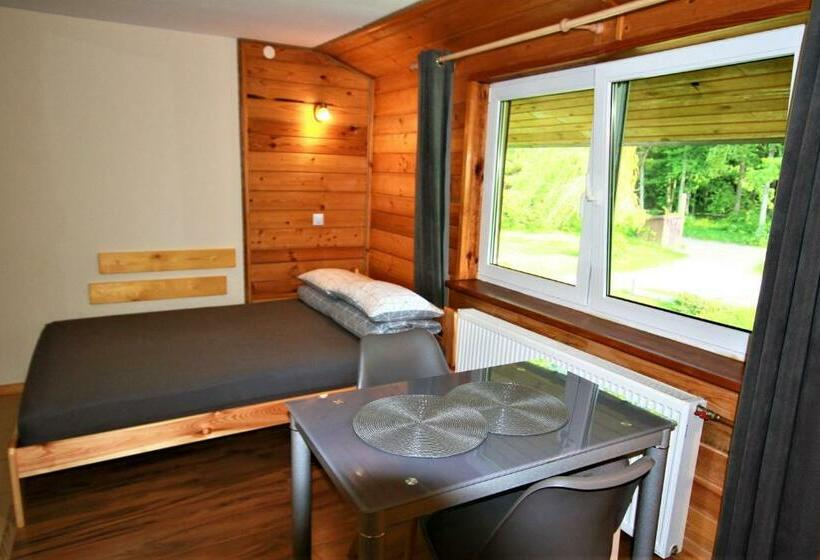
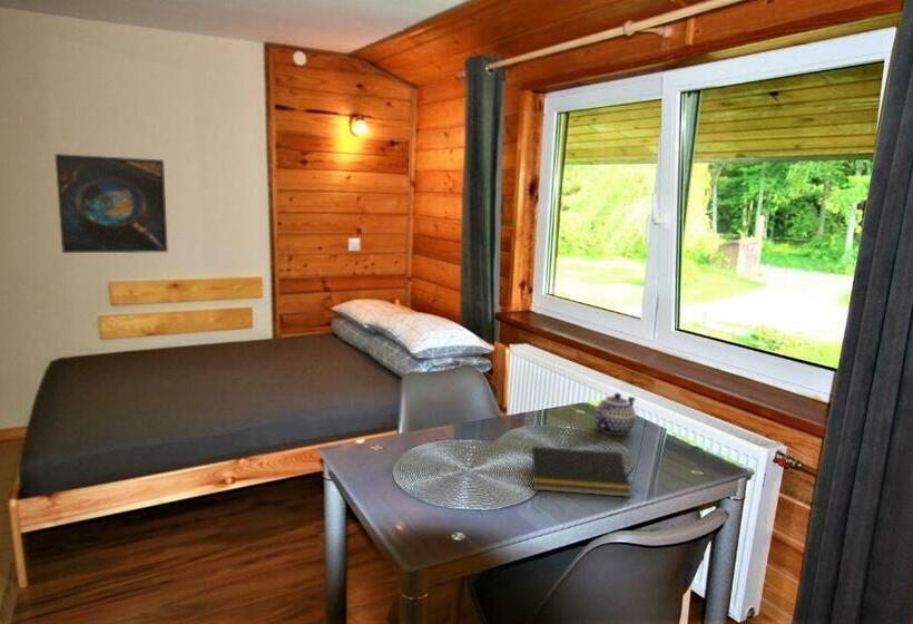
+ teapot [593,392,637,437]
+ notepad [528,446,632,498]
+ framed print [55,153,169,254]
